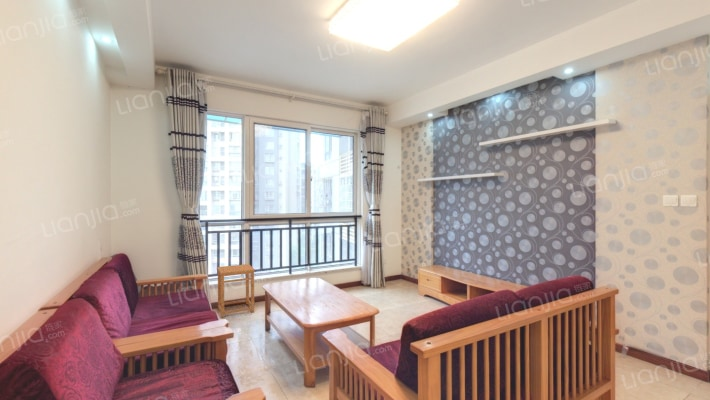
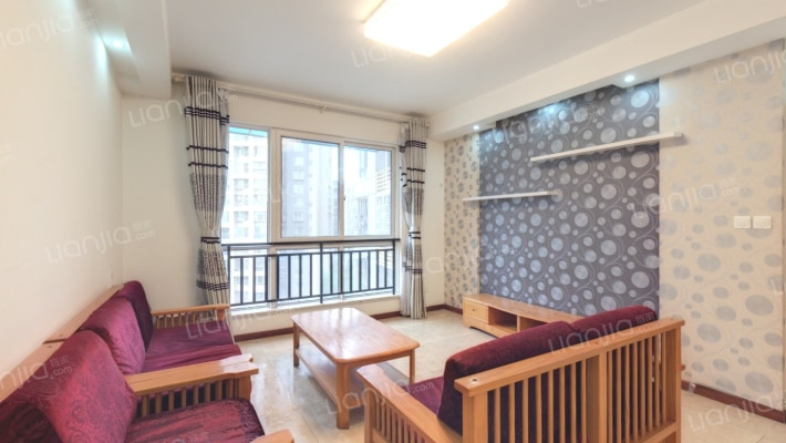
- side table [216,263,256,319]
